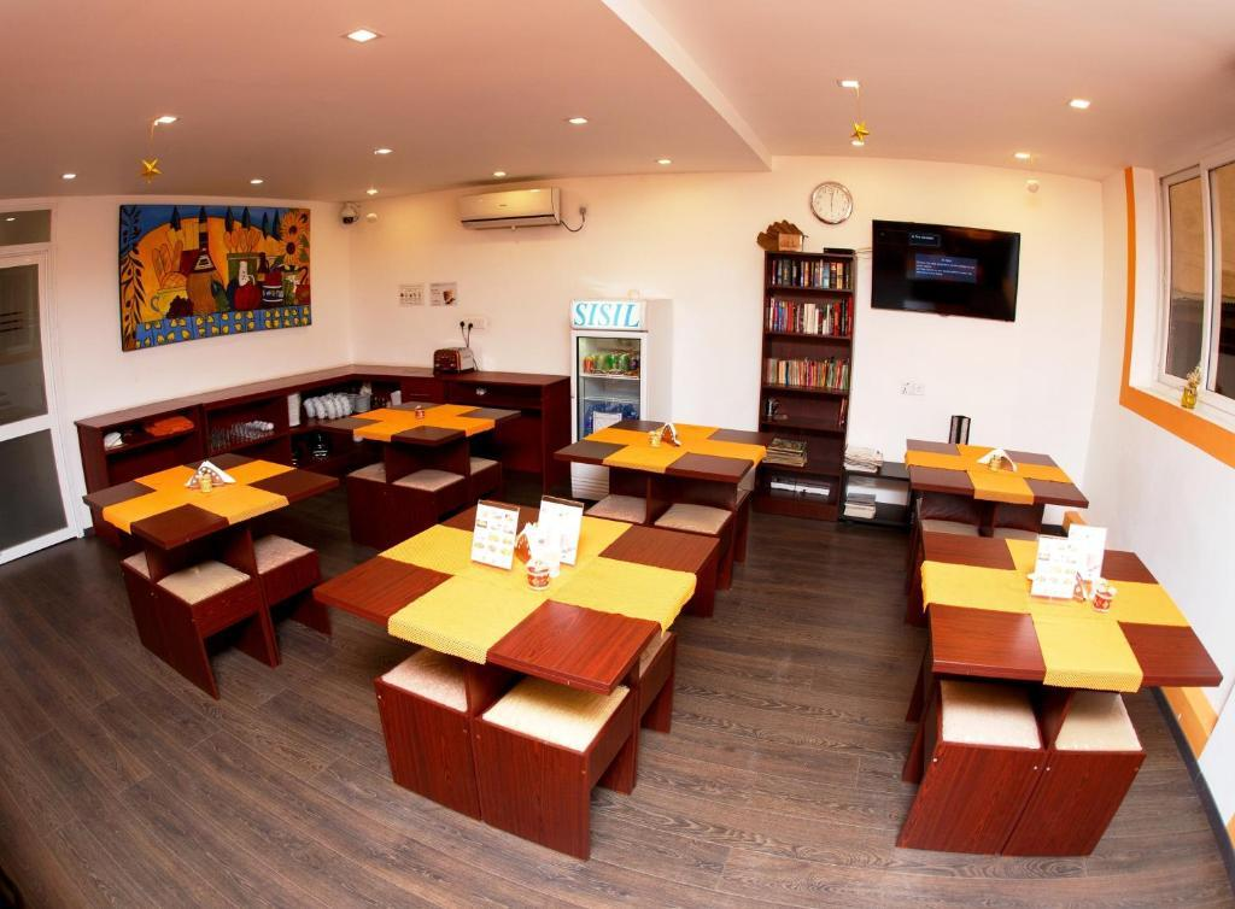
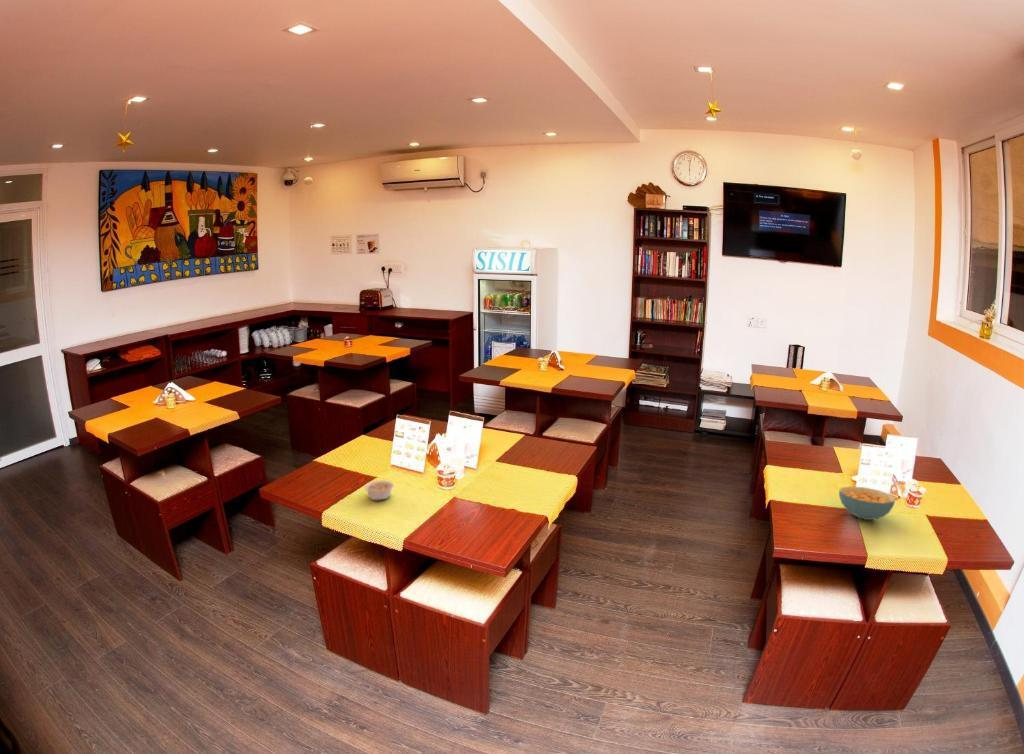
+ legume [363,480,395,501]
+ cereal bowl [838,485,897,521]
